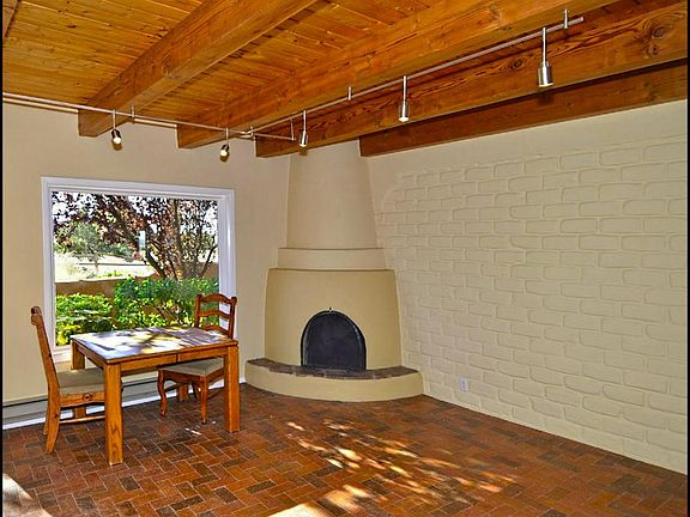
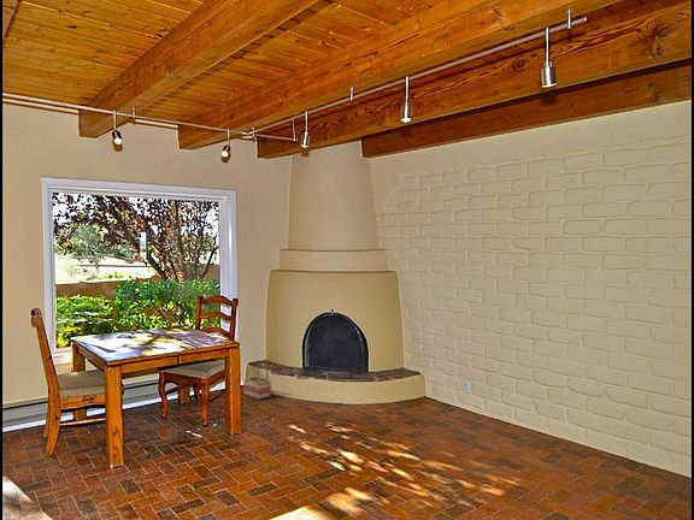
+ basket [242,362,272,401]
